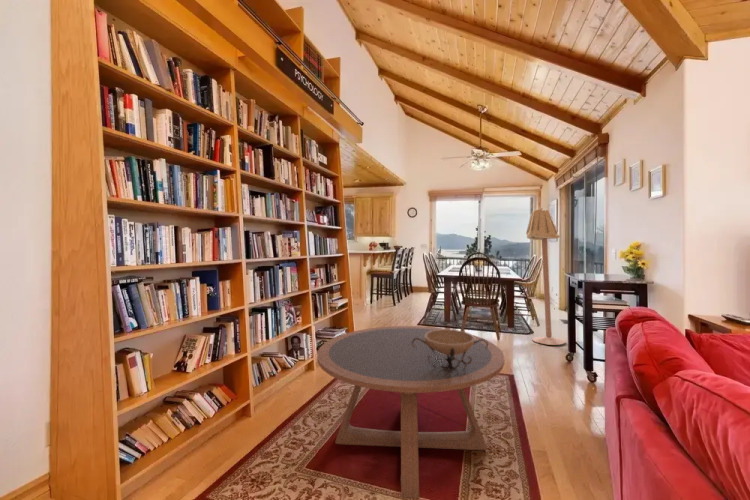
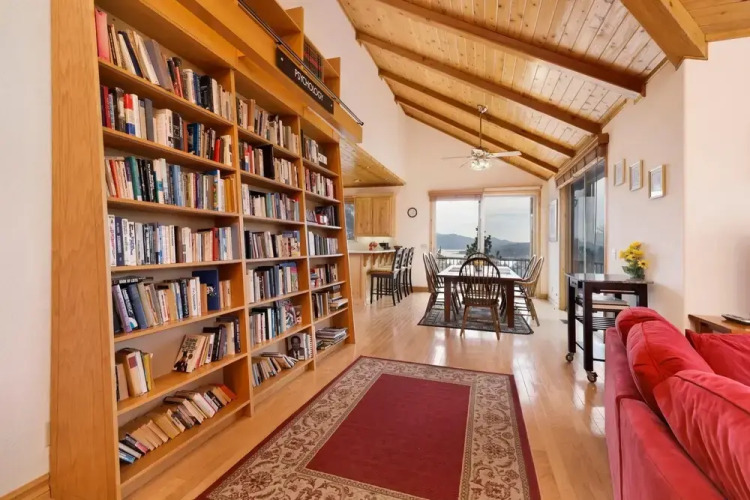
- floor lamp [525,207,567,346]
- coffee table [316,325,505,500]
- decorative bowl [412,328,488,374]
